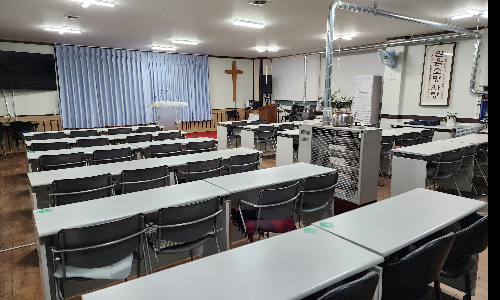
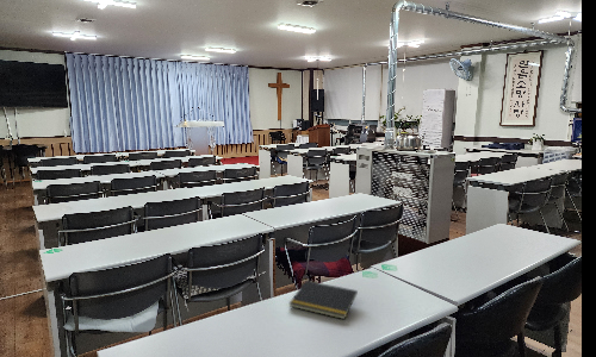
+ notepad [288,280,359,320]
